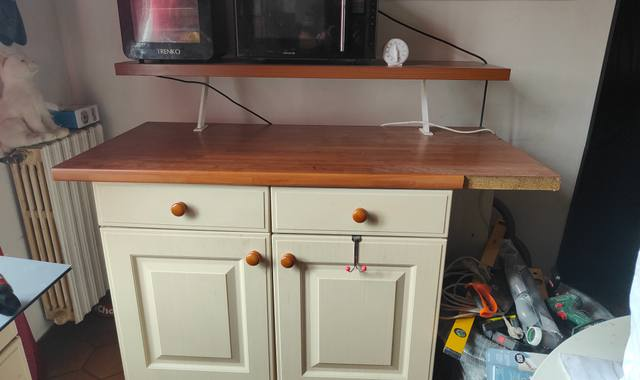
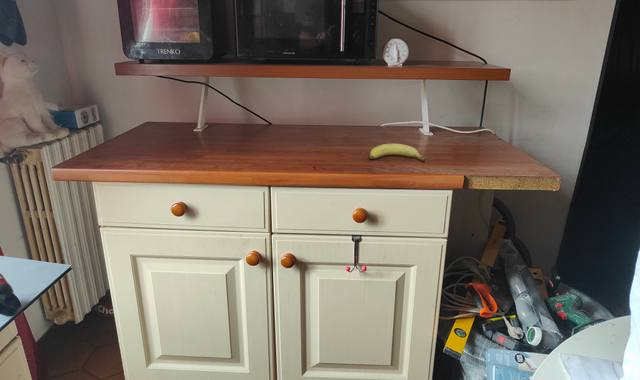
+ fruit [369,143,427,162]
